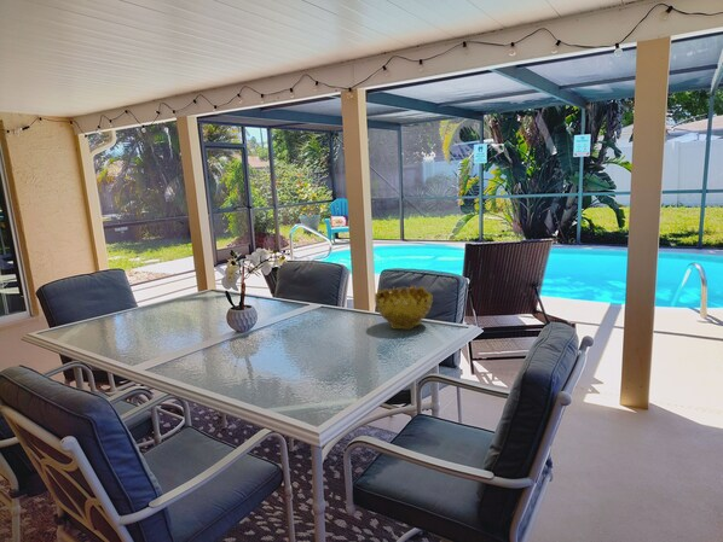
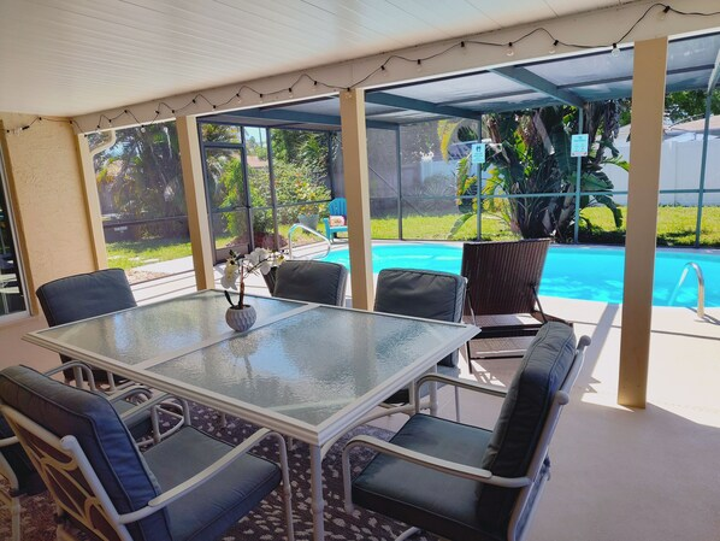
- decorative bowl [374,284,434,331]
